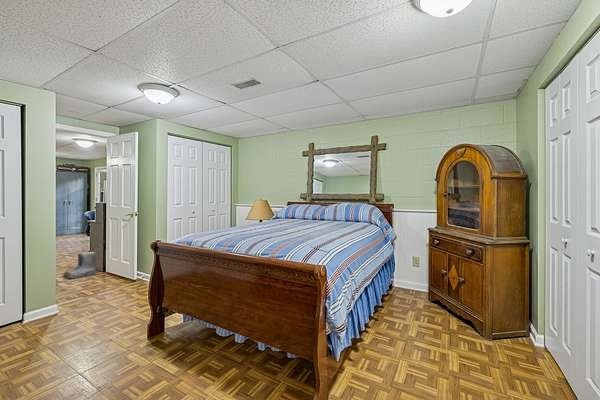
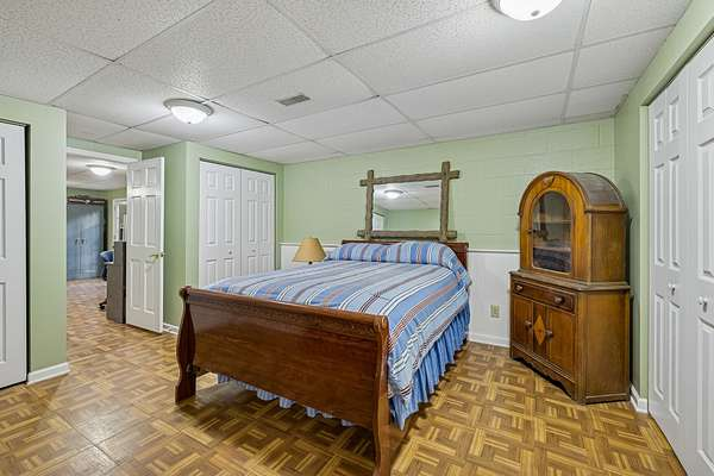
- boots [62,251,97,279]
